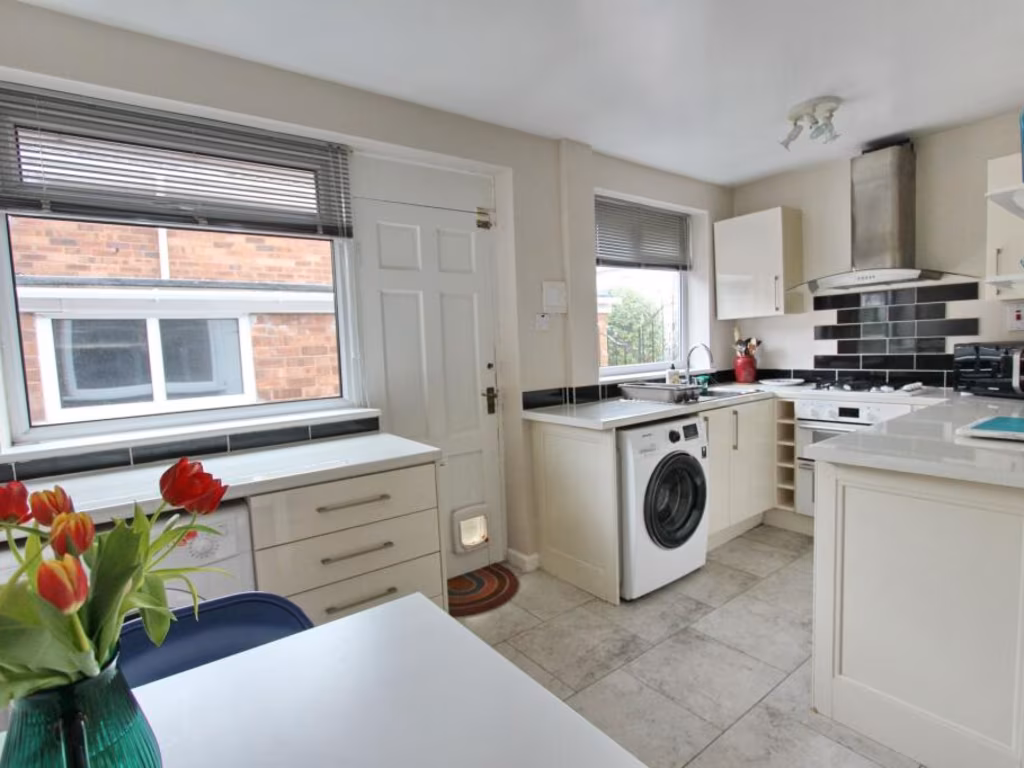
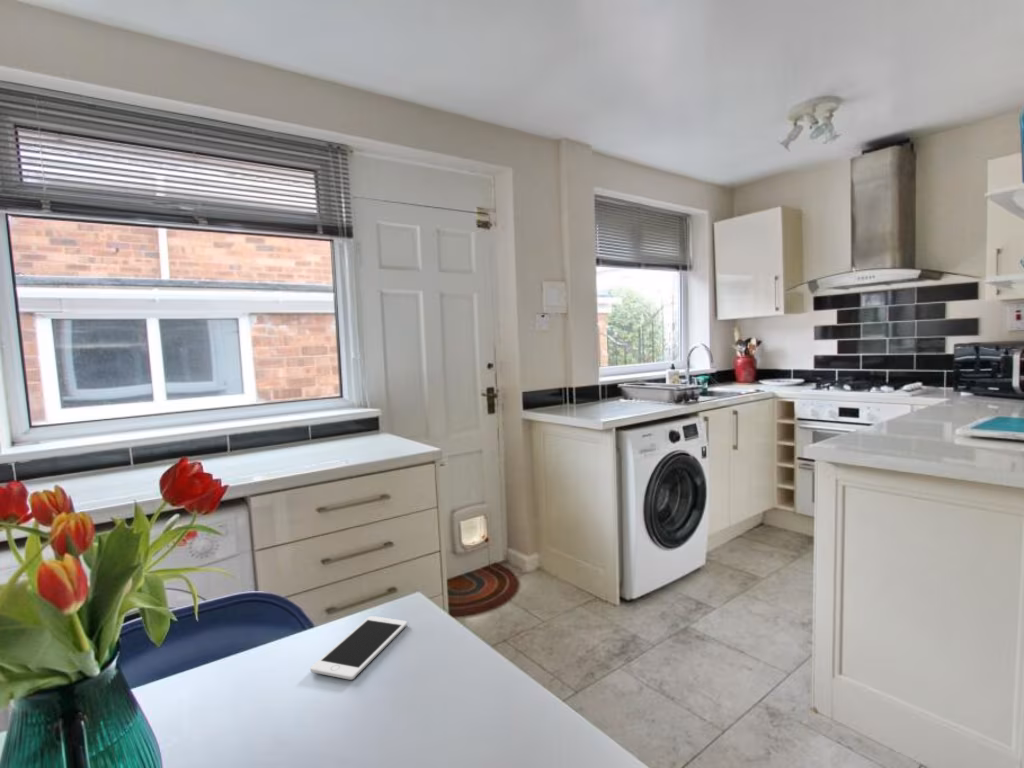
+ cell phone [309,615,408,681]
